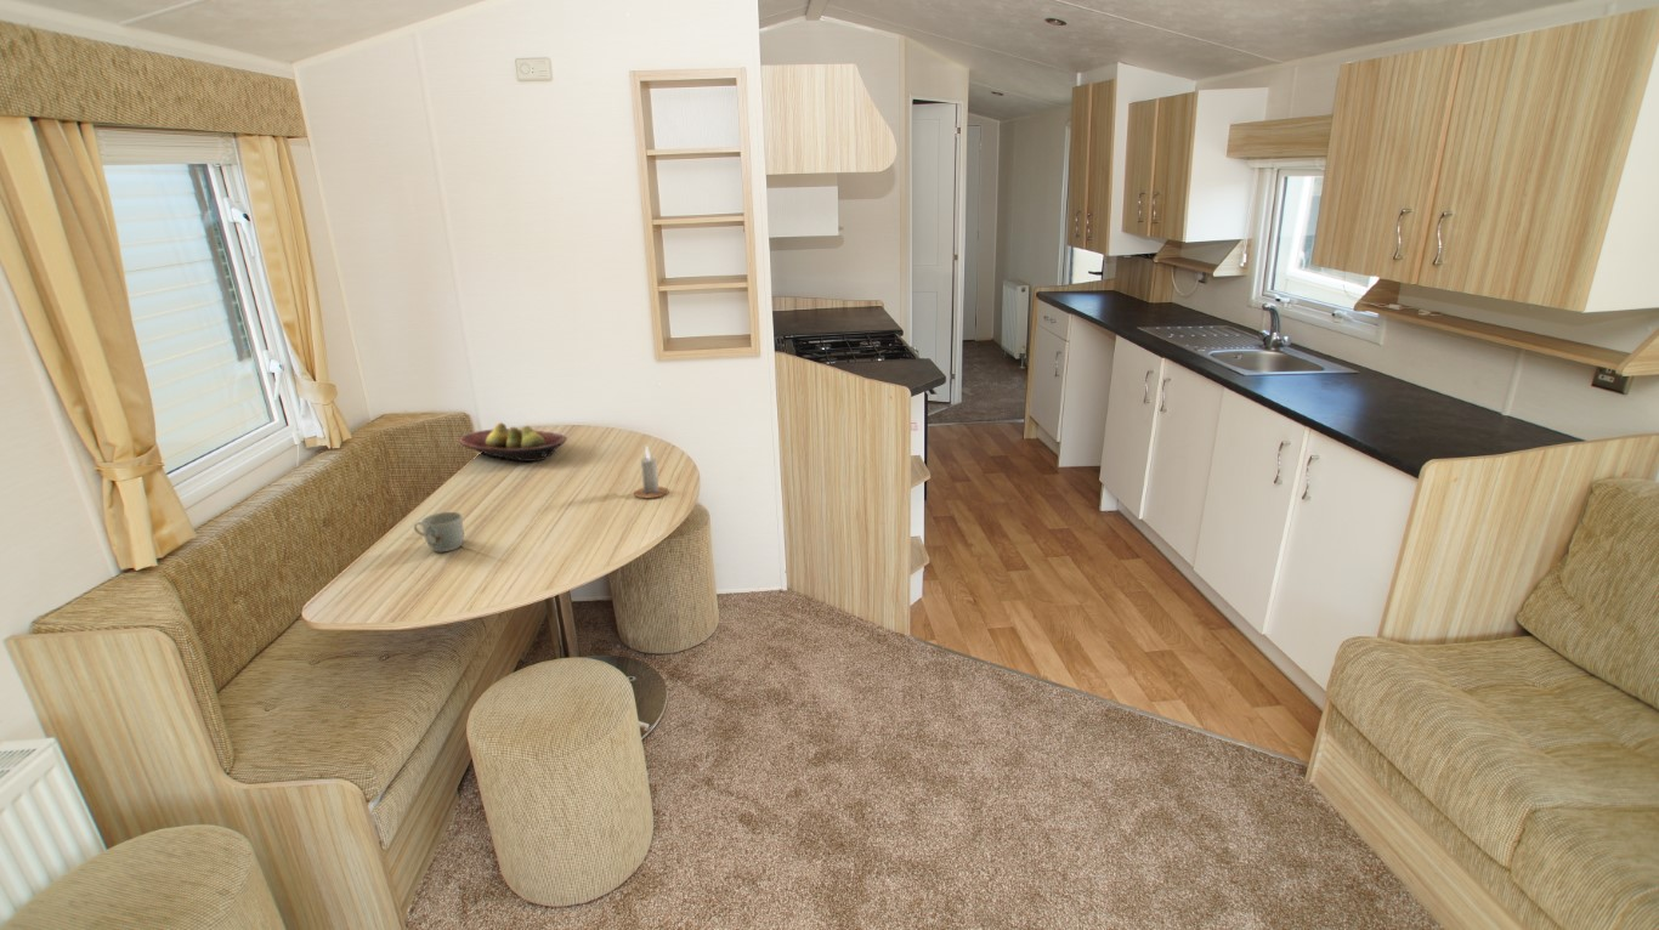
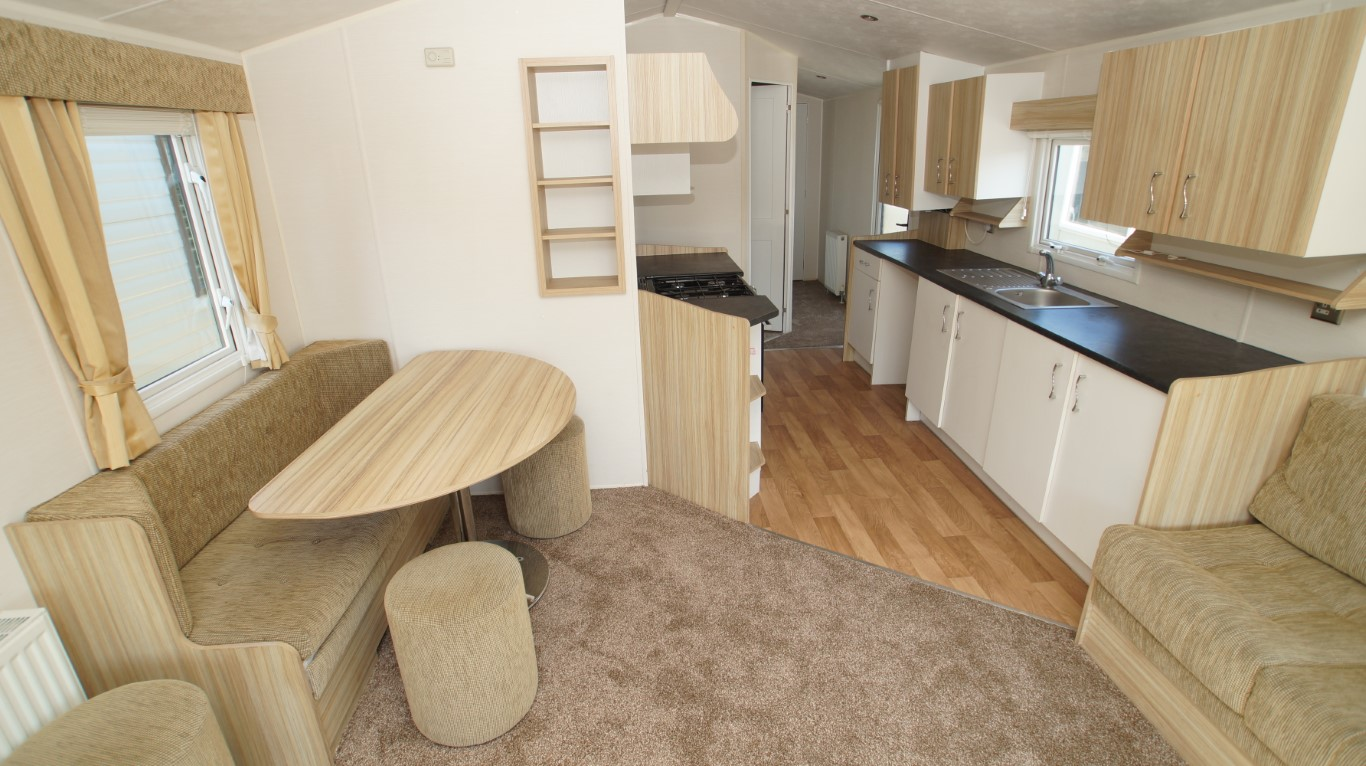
- mug [413,511,465,552]
- fruit bowl [458,421,567,463]
- candle [633,444,670,499]
